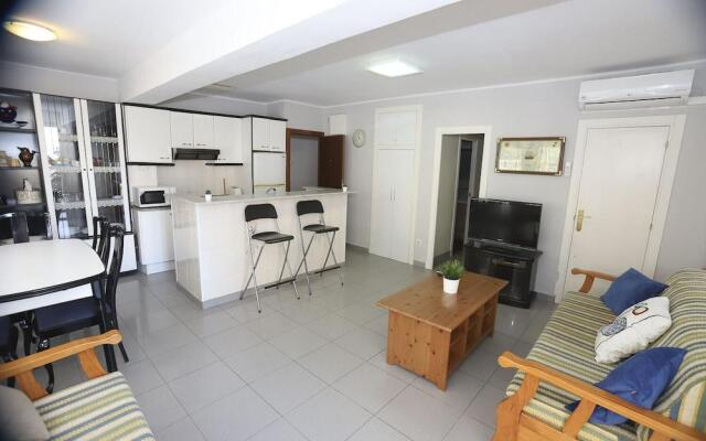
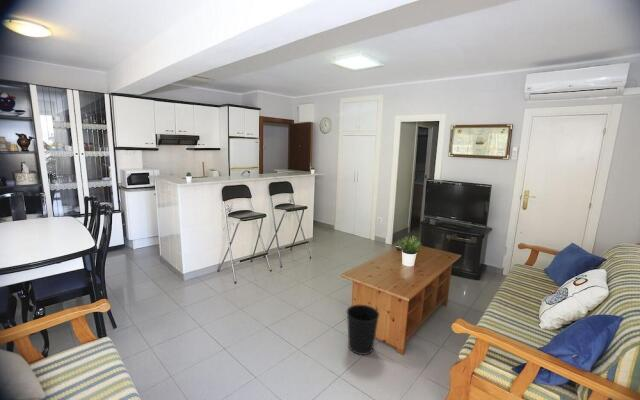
+ wastebasket [346,304,380,356]
